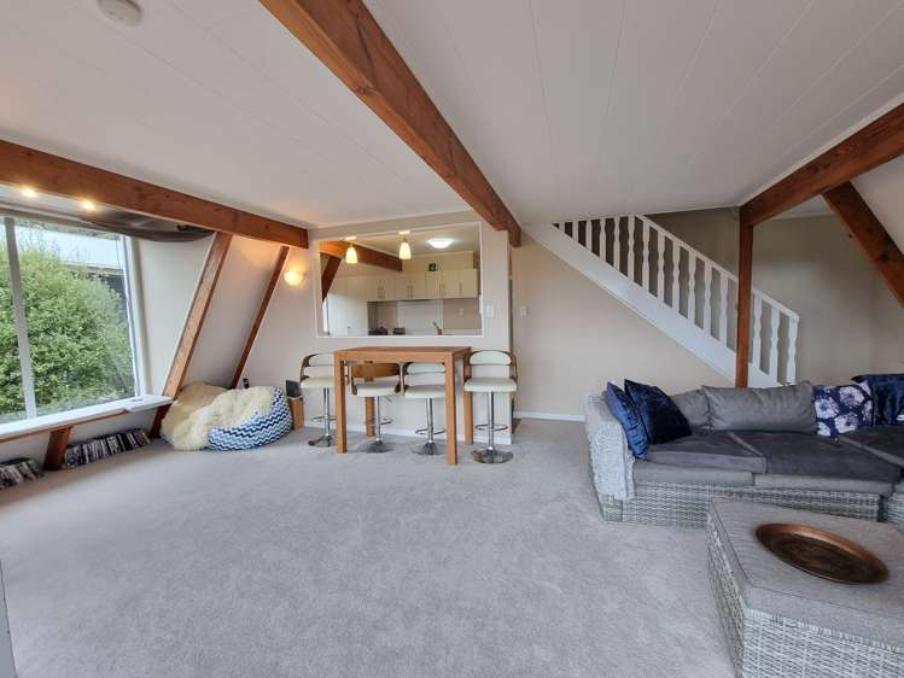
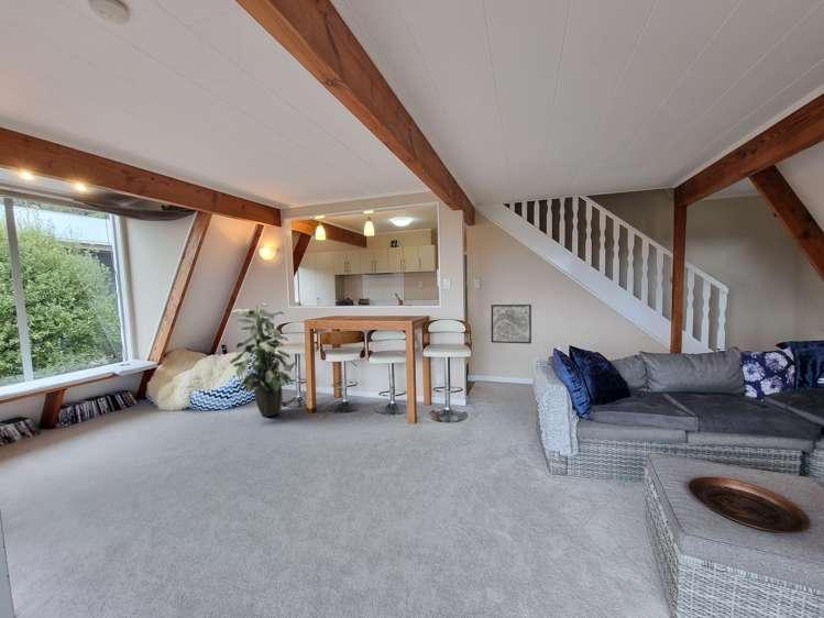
+ wall art [491,304,532,344]
+ indoor plant [229,302,297,418]
